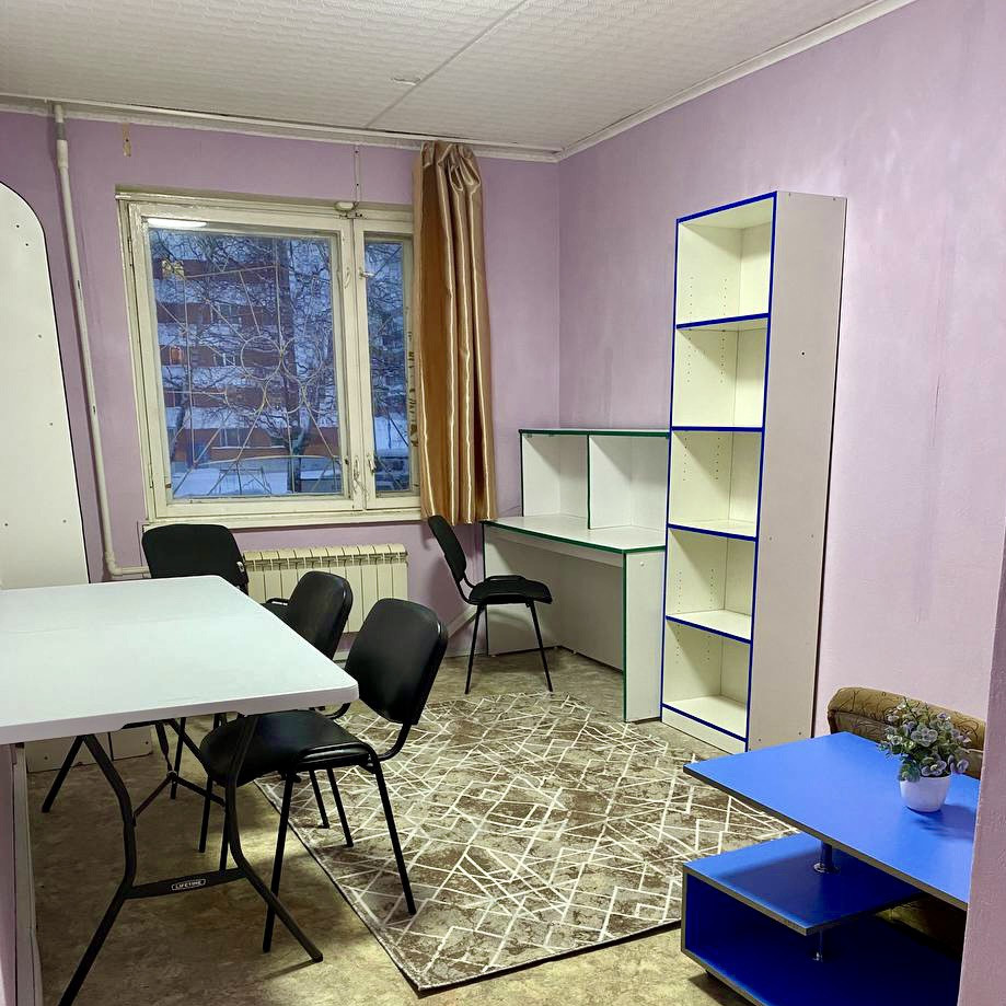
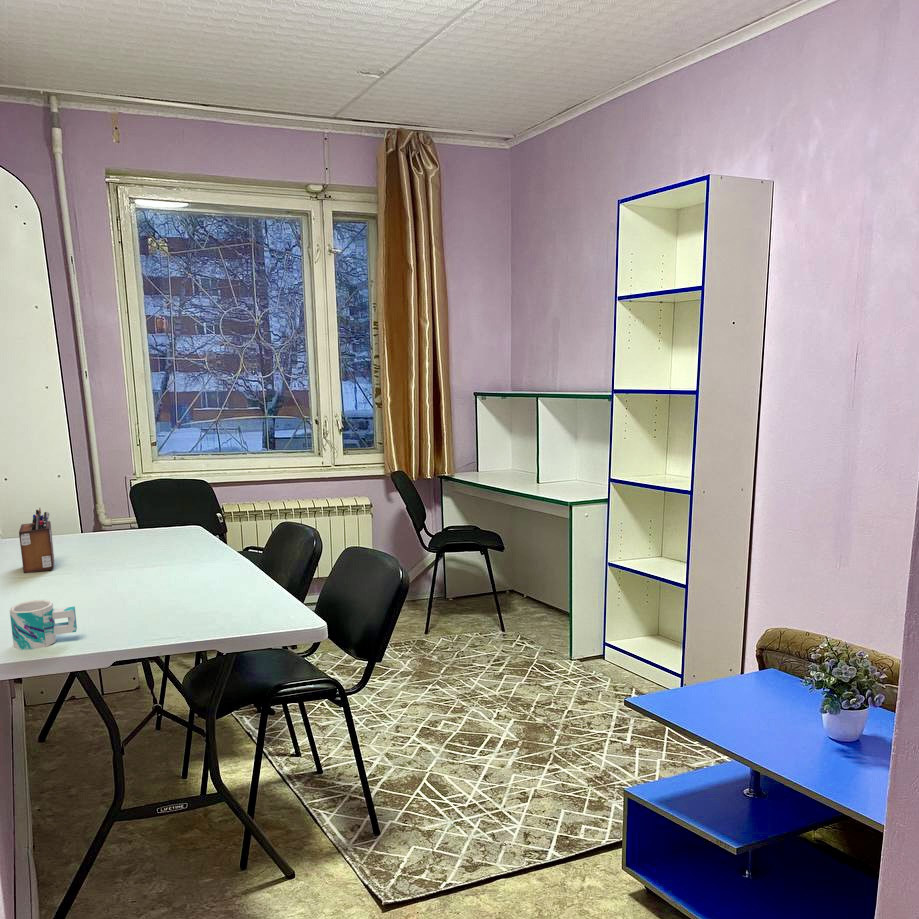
+ desk organizer [18,507,55,574]
+ mug [9,599,78,651]
